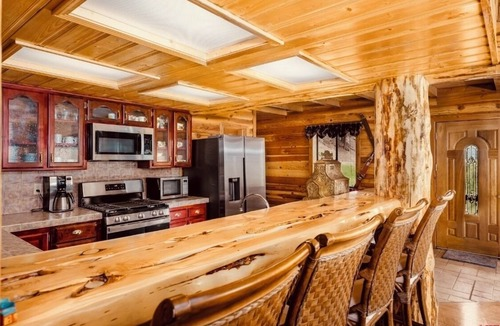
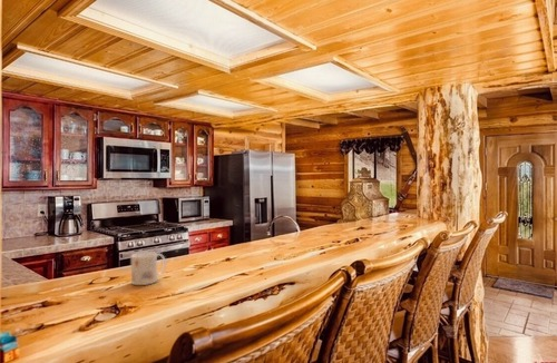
+ mug [130,251,167,286]
